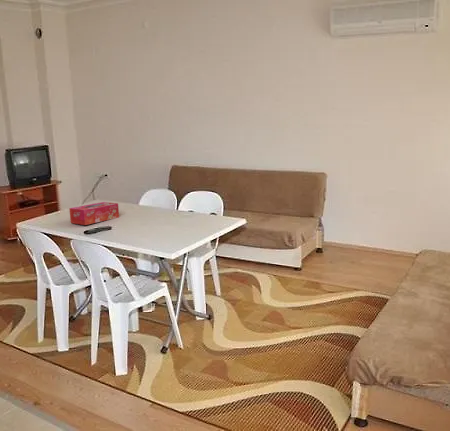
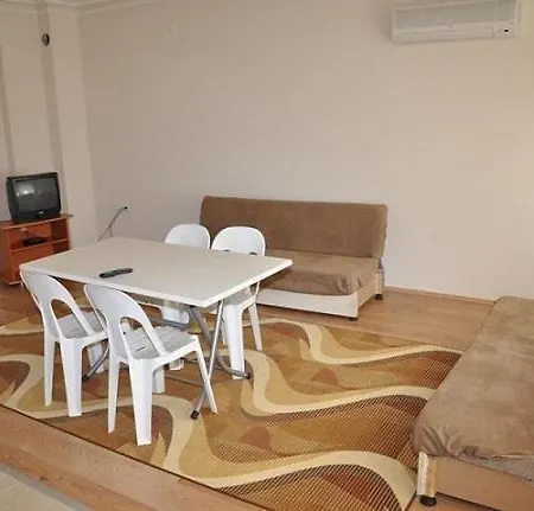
- tissue box [68,201,120,226]
